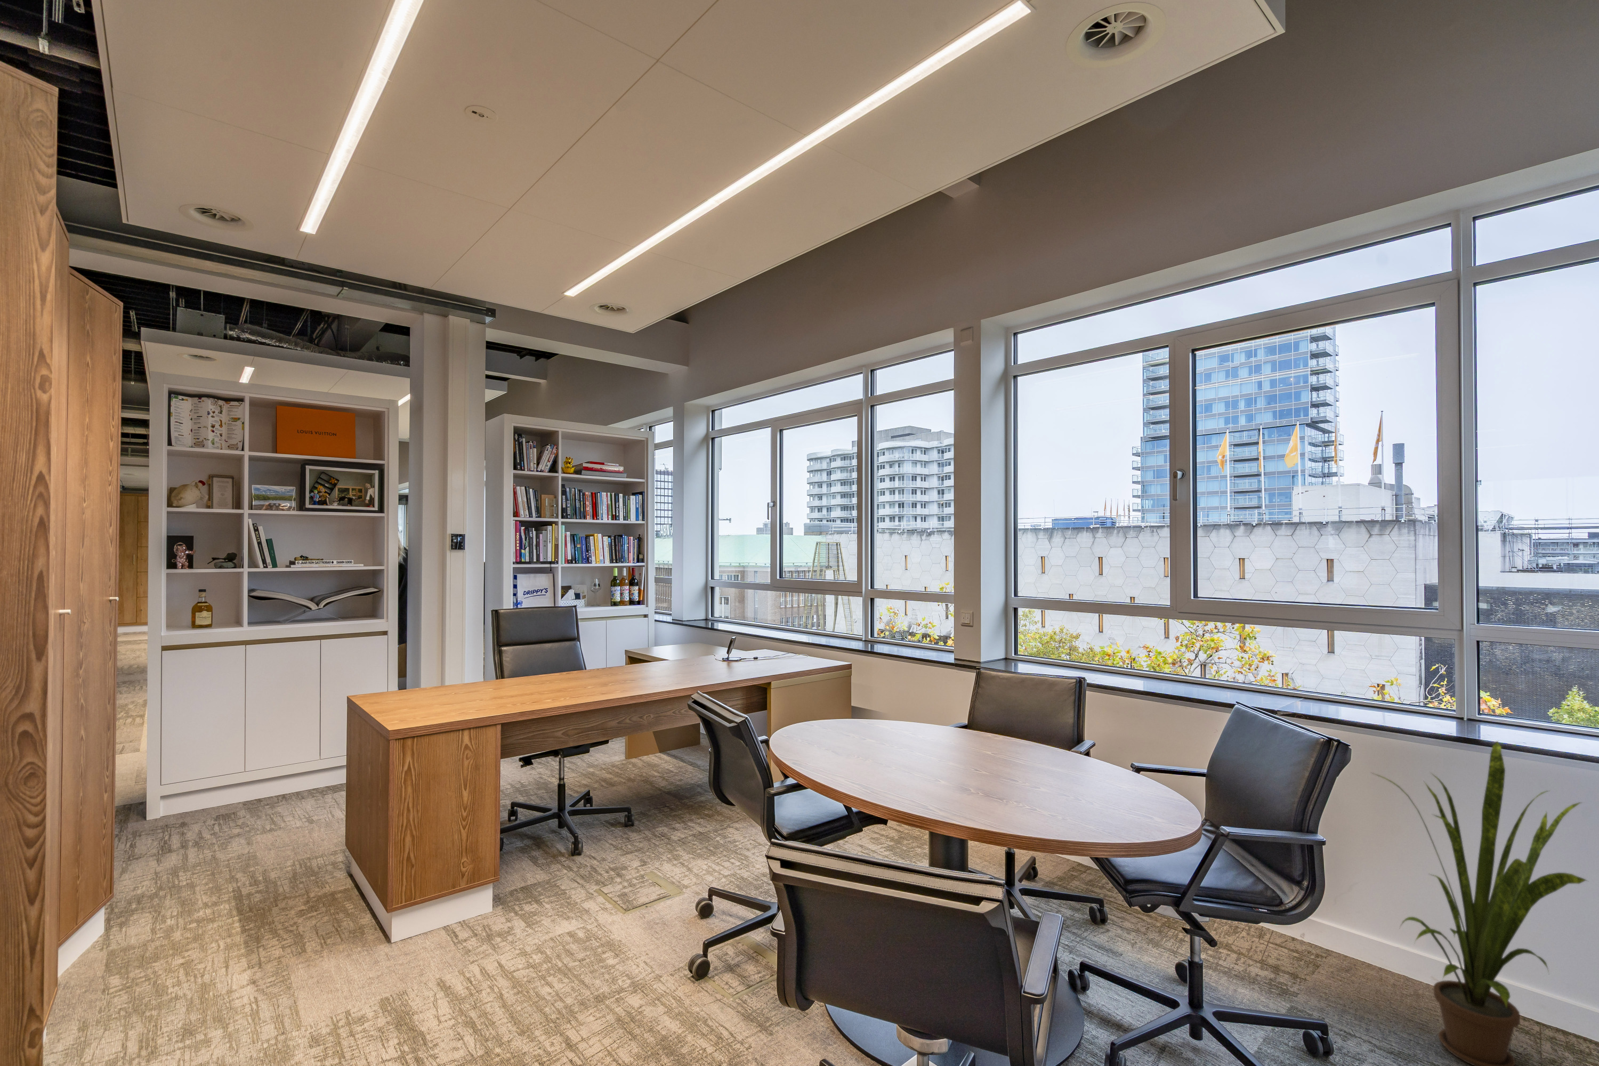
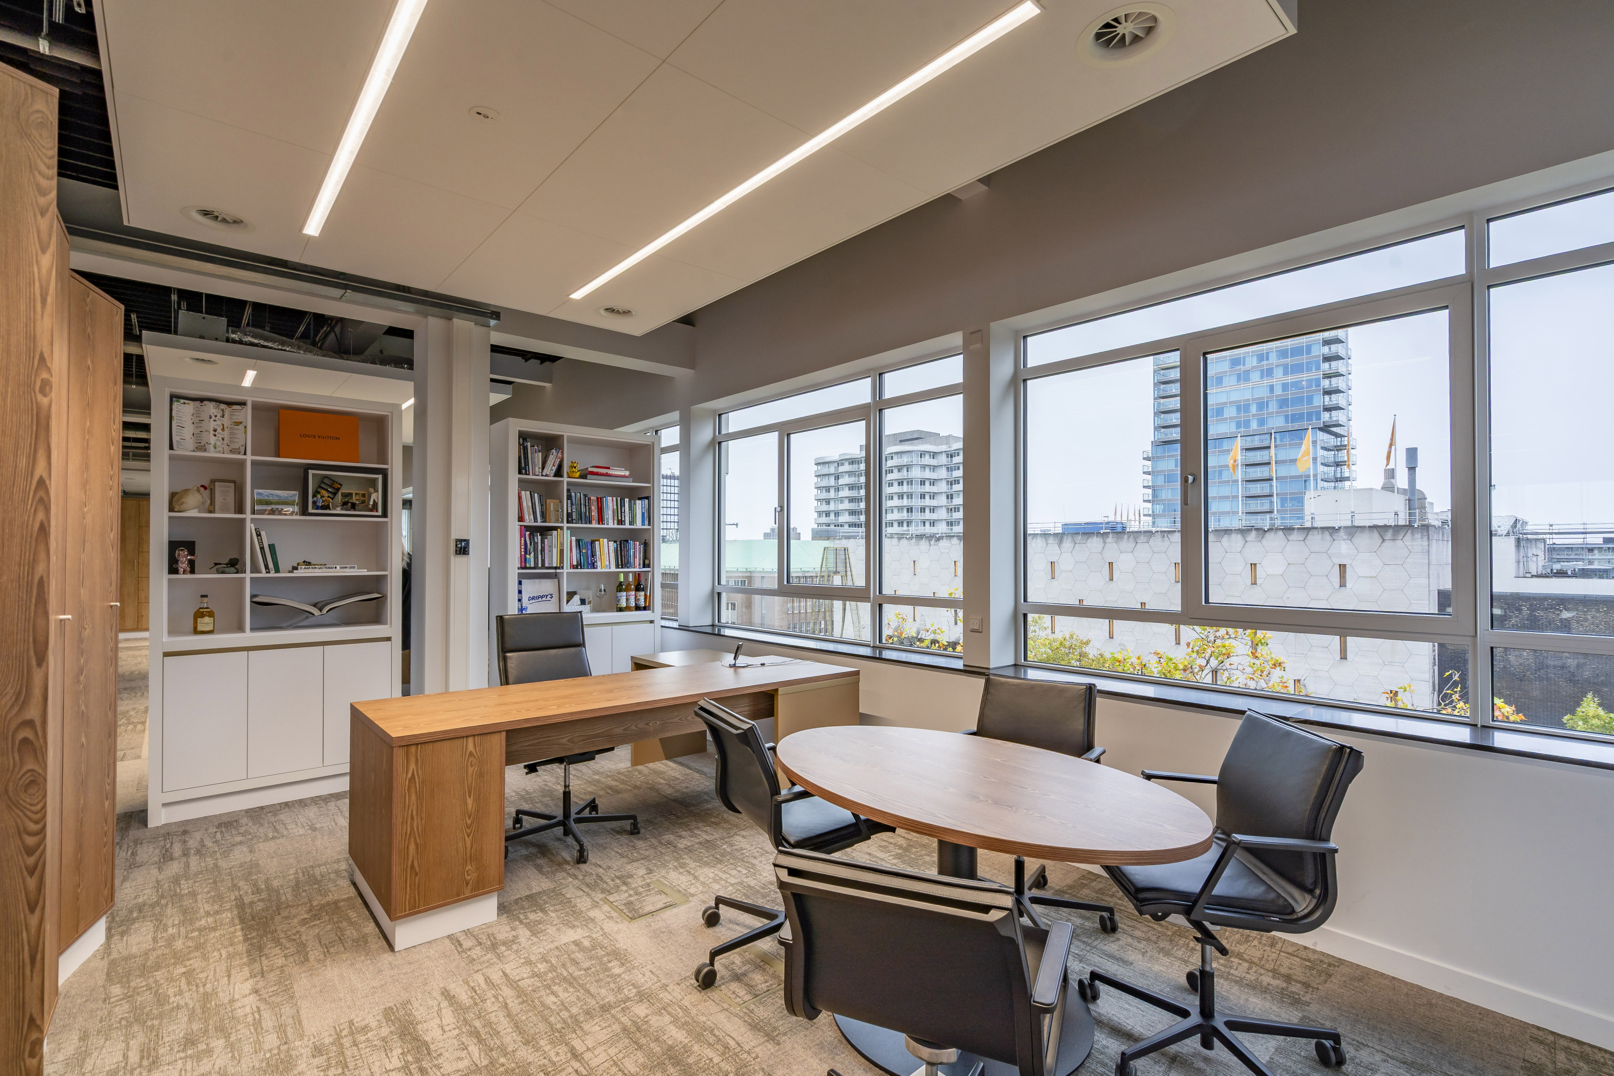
- house plant [1371,740,1588,1066]
